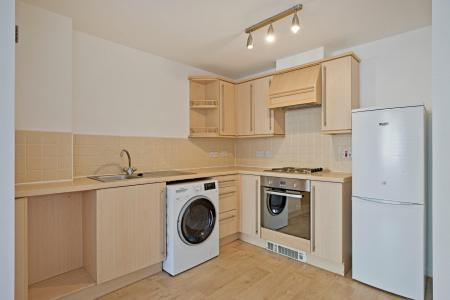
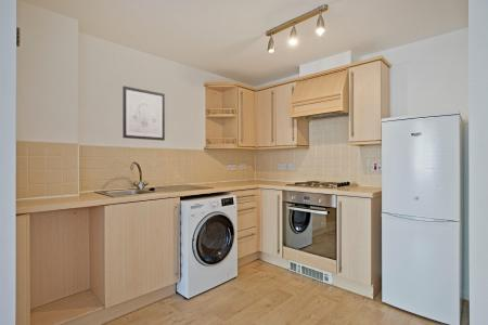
+ wall art [121,86,166,142]
